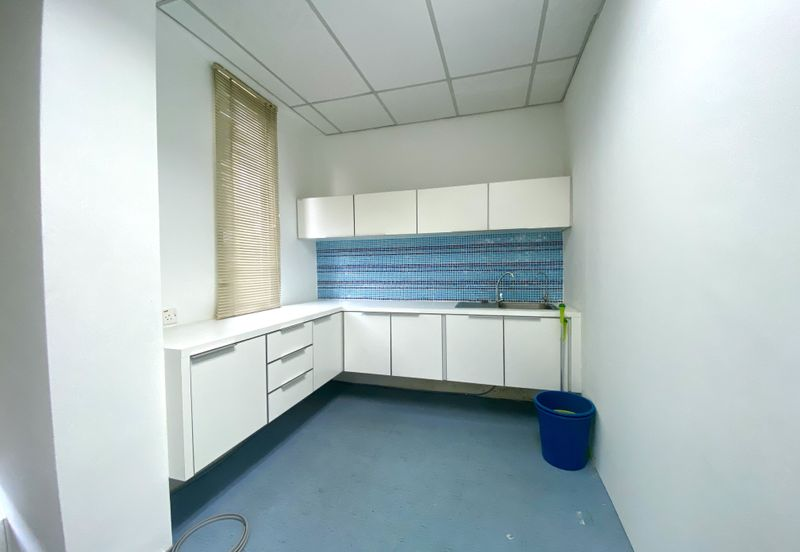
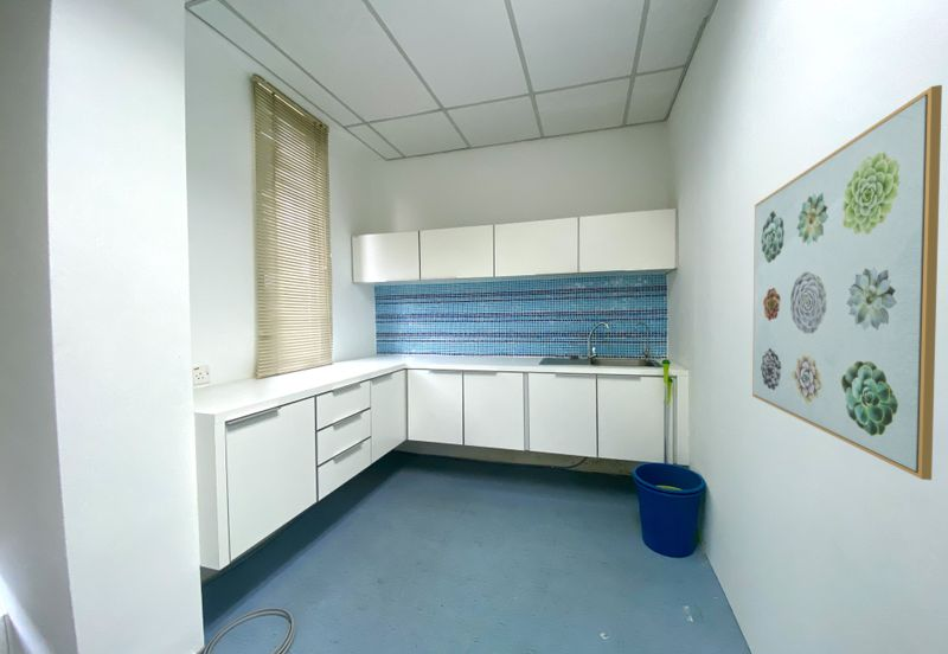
+ wall art [751,84,943,481]
